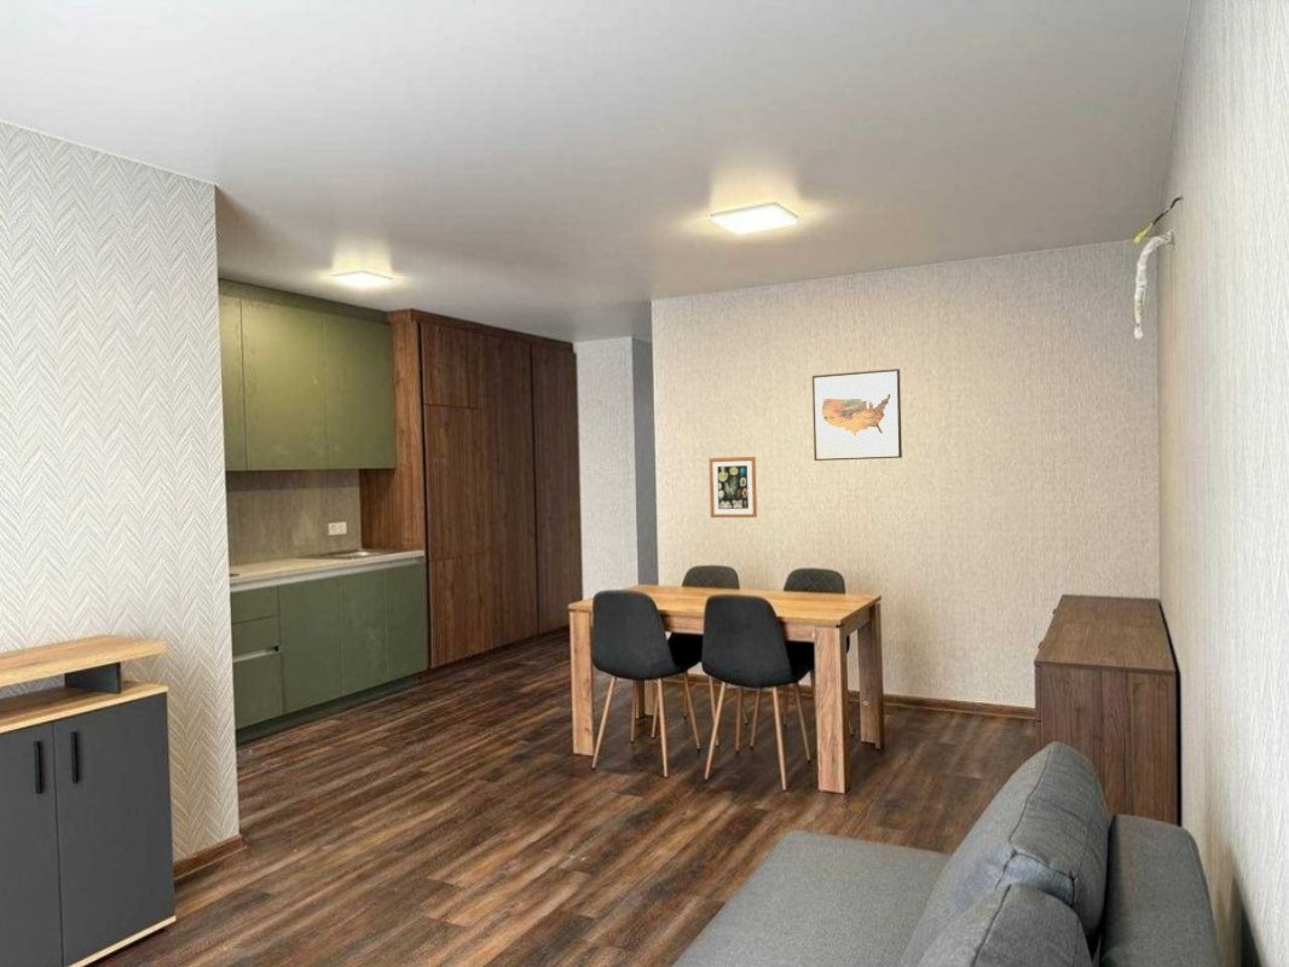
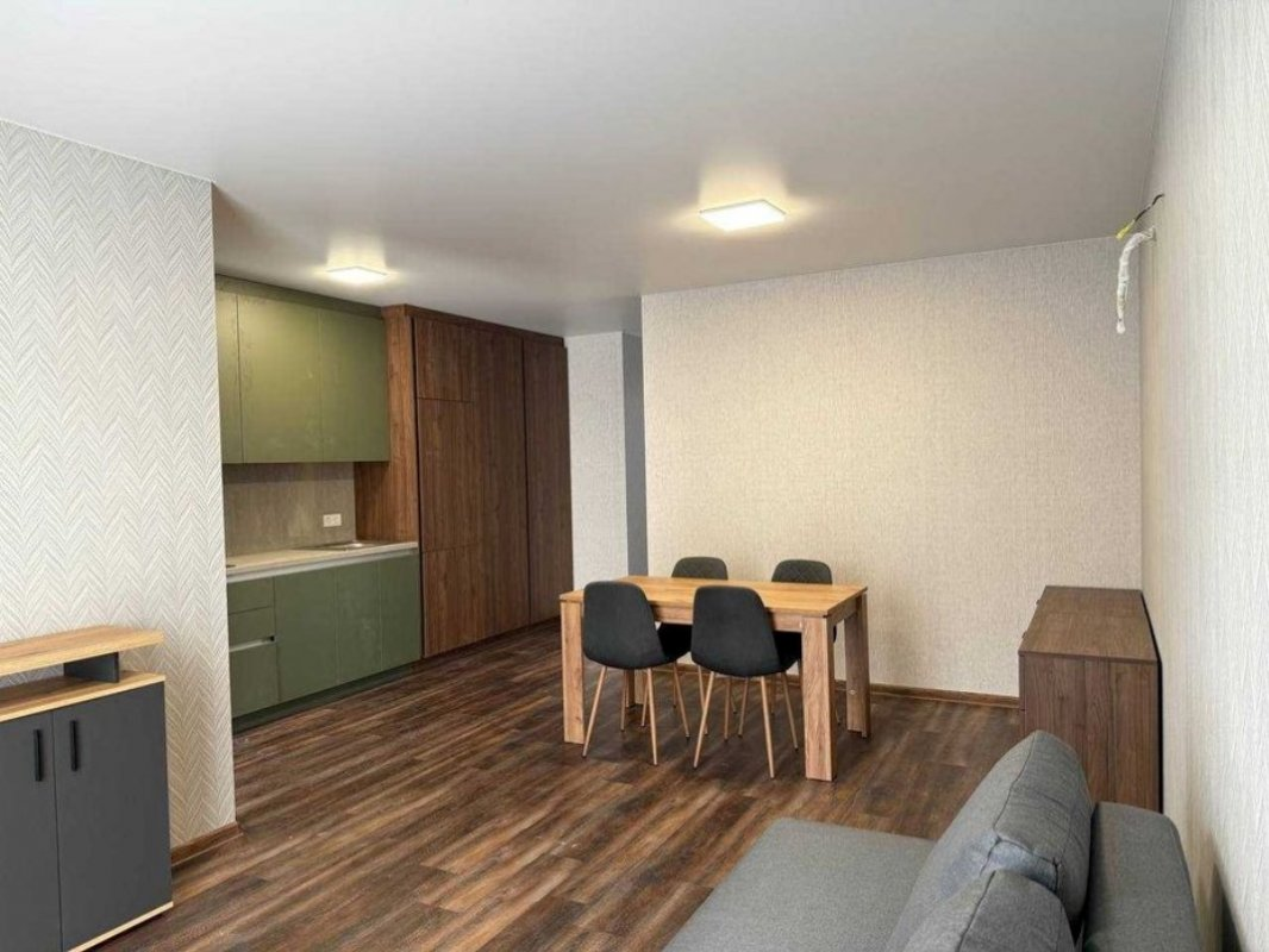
- wall art [707,456,758,519]
- wall art [811,367,903,462]
